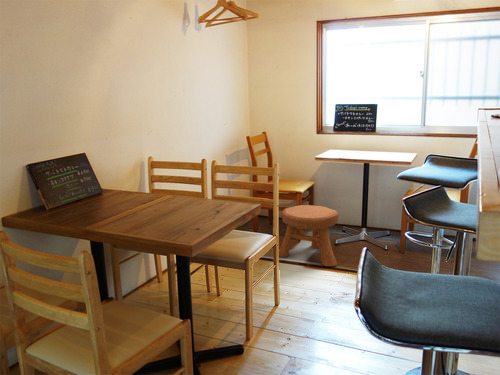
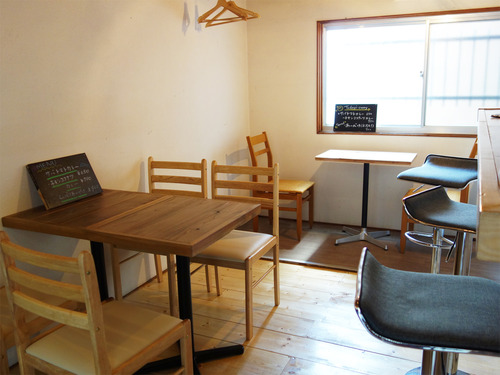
- stool [278,204,340,267]
